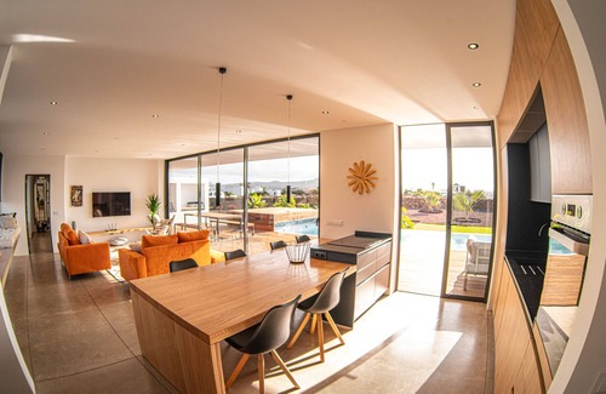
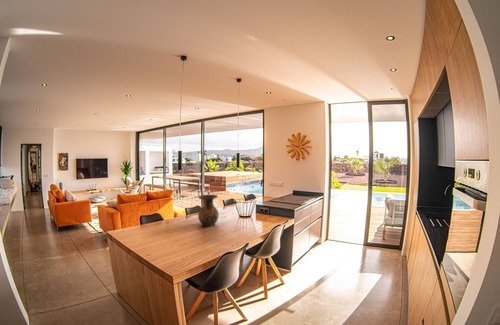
+ vase [197,193,220,227]
